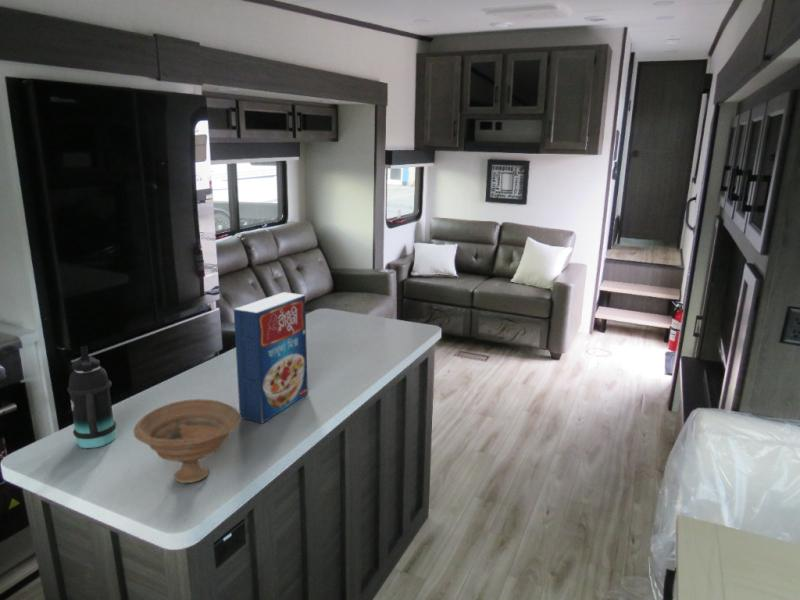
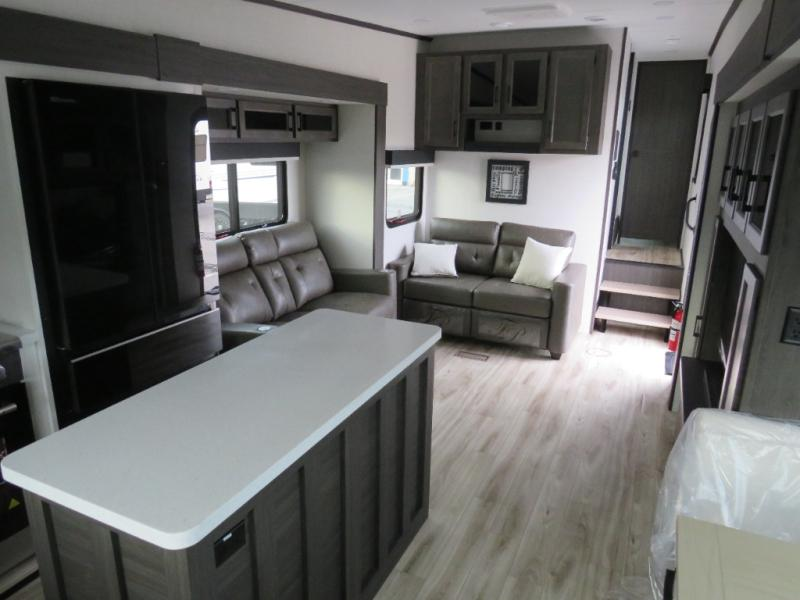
- bowl [133,398,242,484]
- bottle [66,345,117,449]
- cereal box [233,291,309,424]
